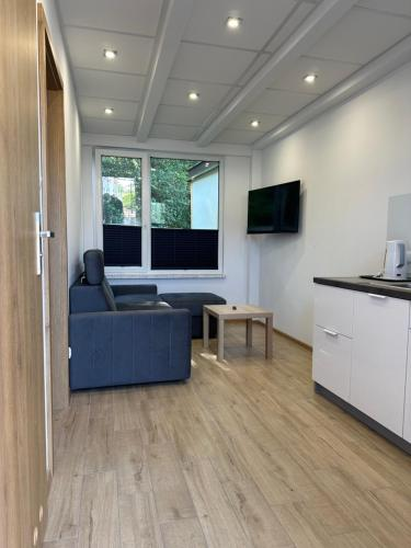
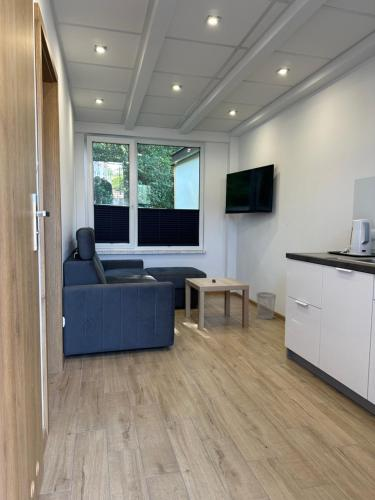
+ wastebasket [256,291,277,320]
